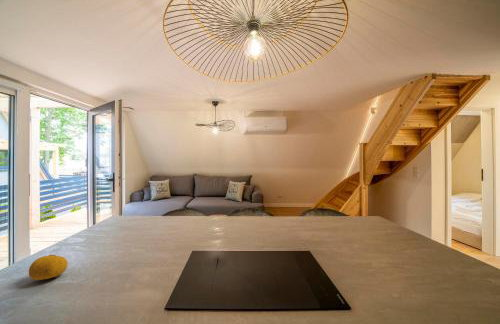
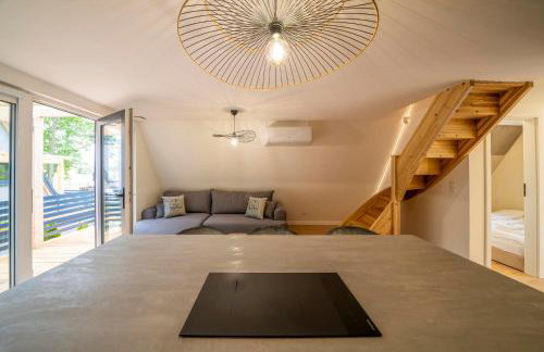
- fruit [28,254,69,281]
